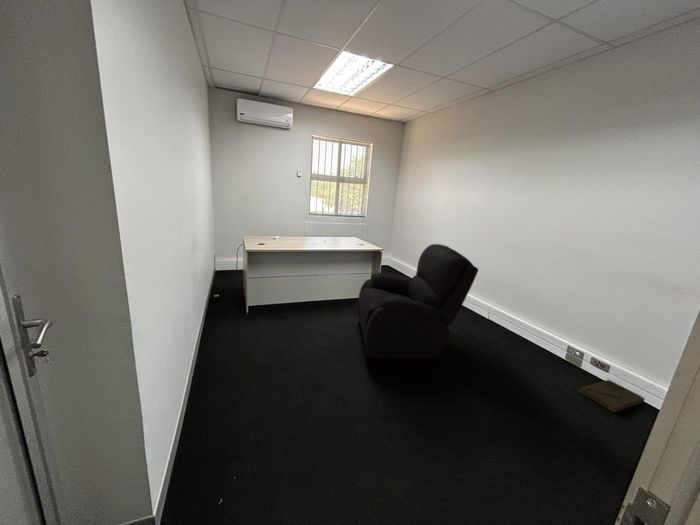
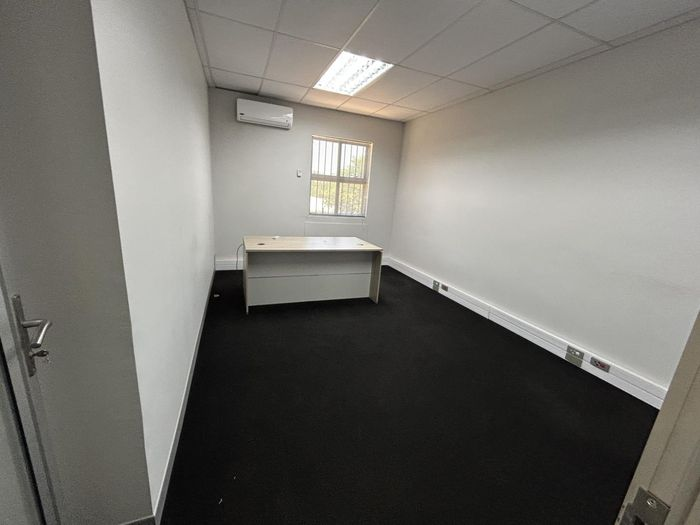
- cardboard box [578,379,646,413]
- chair [356,243,479,360]
